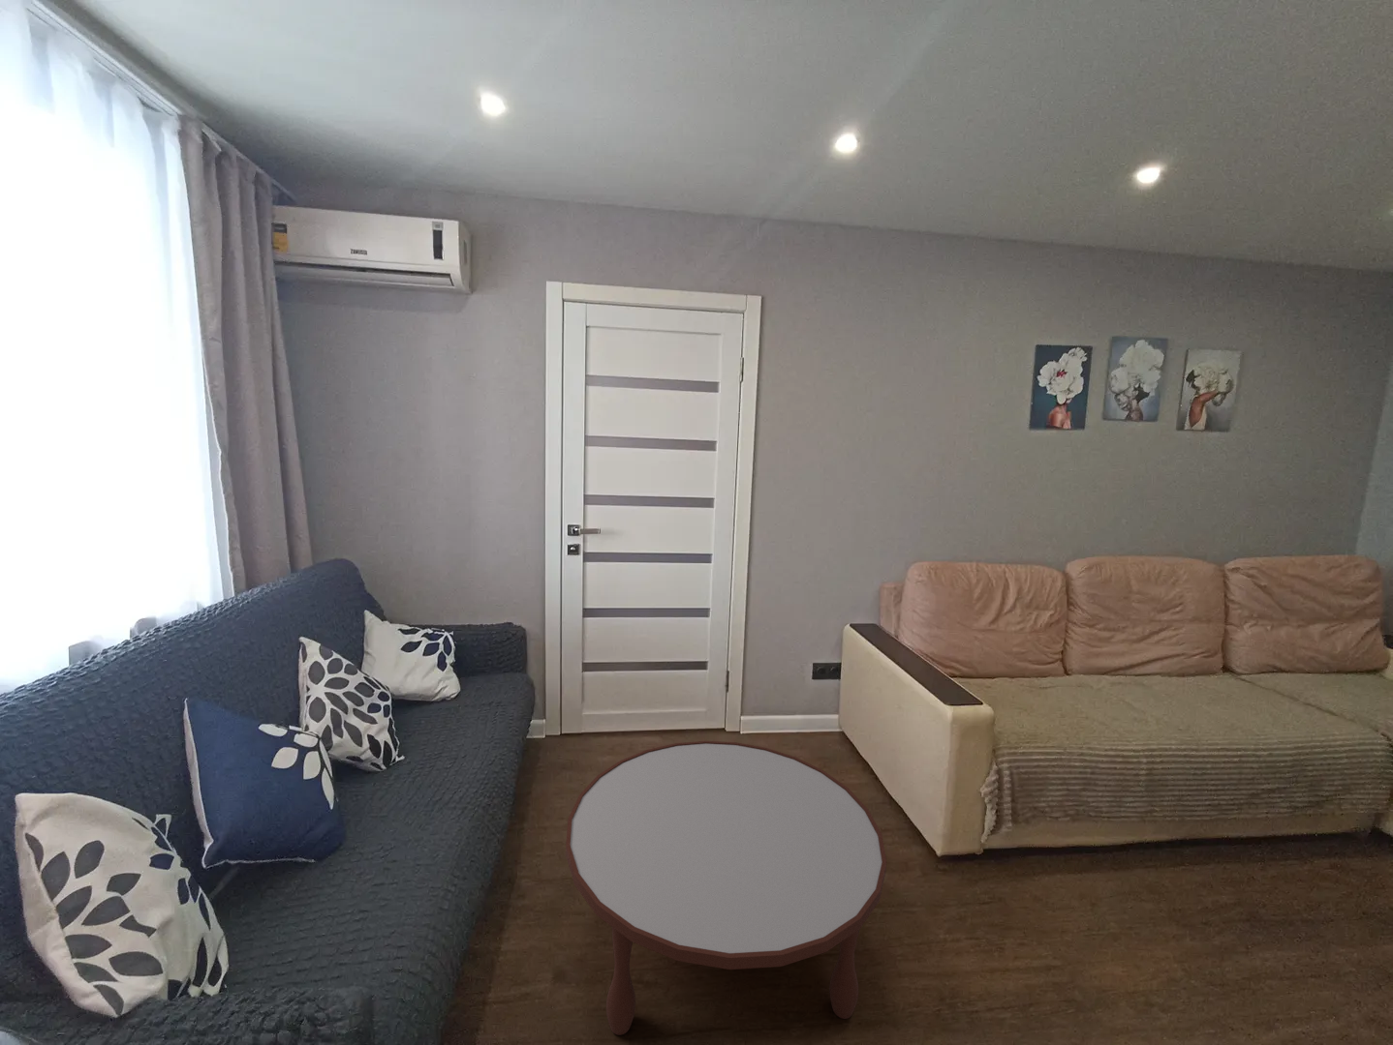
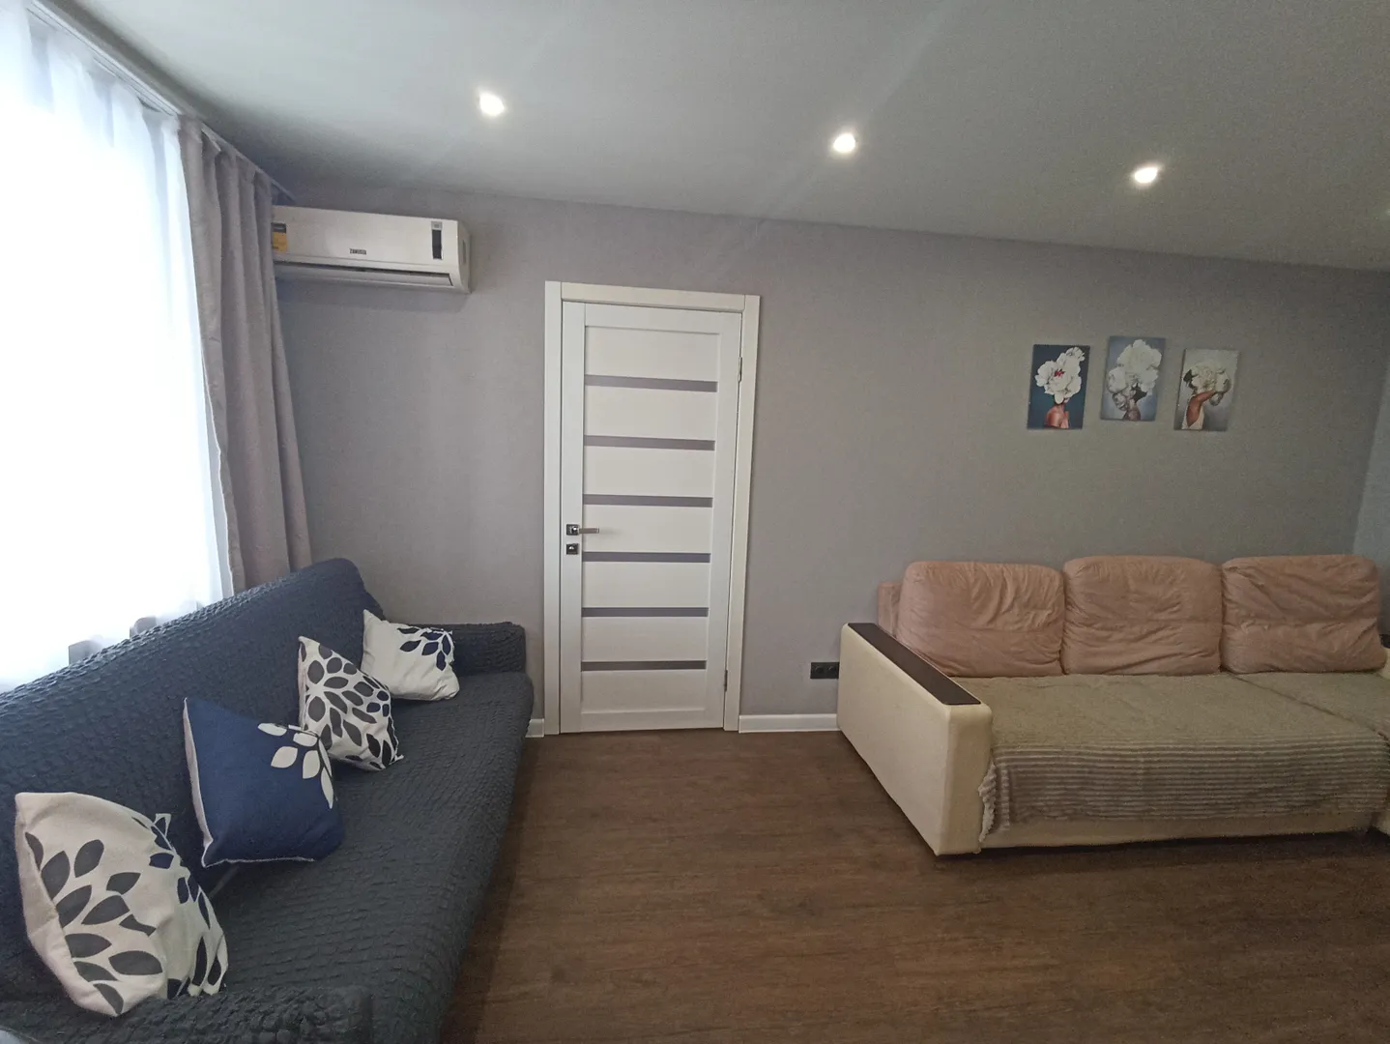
- coffee table [565,740,888,1036]
